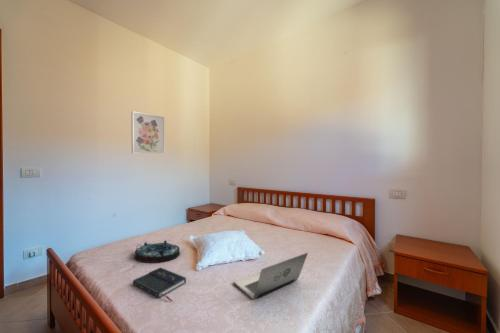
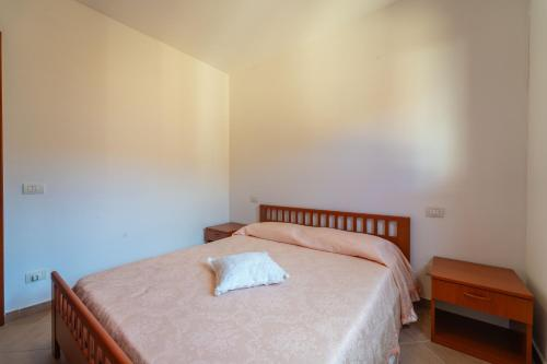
- laptop [232,252,309,300]
- book [132,266,187,302]
- serving tray [133,239,181,264]
- wall art [130,110,165,155]
